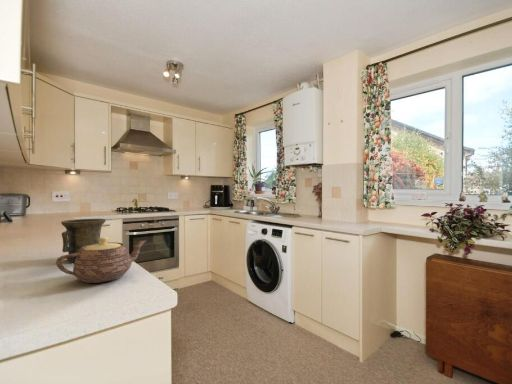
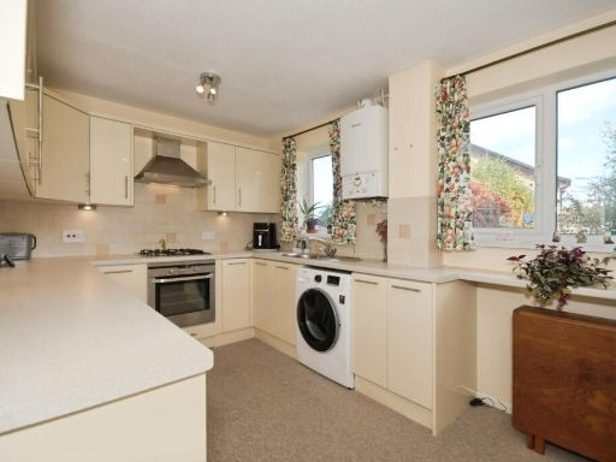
- mug [60,218,107,263]
- teapot [55,237,148,284]
